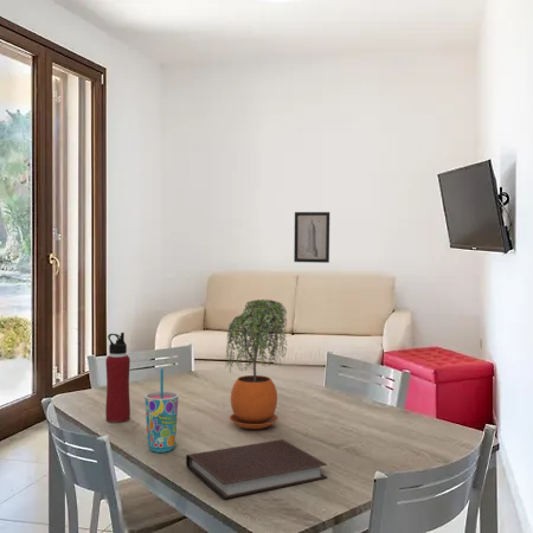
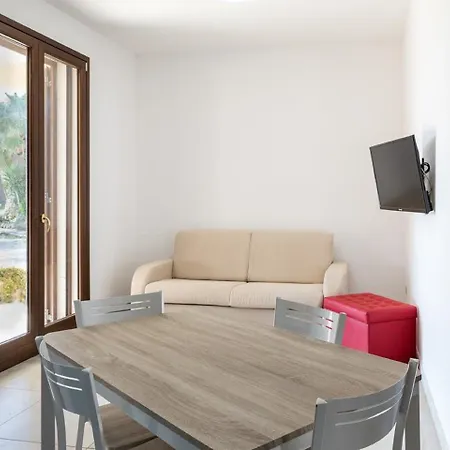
- water bottle [104,332,131,423]
- wall art [293,211,330,264]
- cup [145,367,179,454]
- potted plant [224,298,288,430]
- notebook [185,438,329,500]
